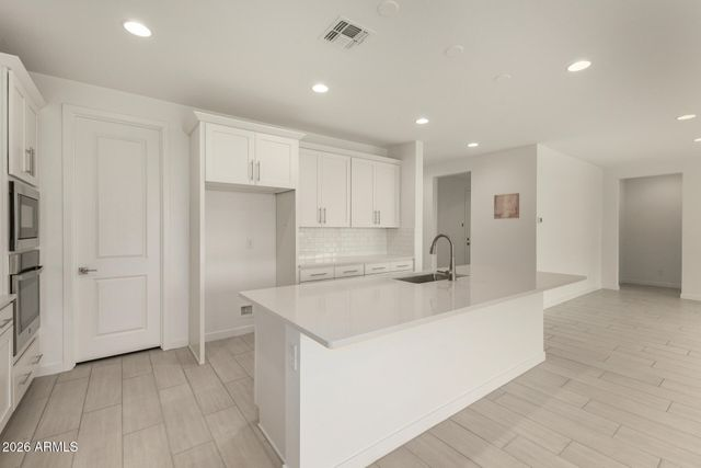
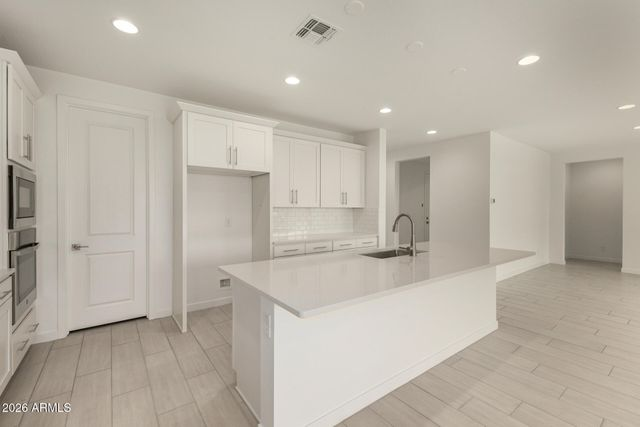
- wall art [493,192,520,220]
